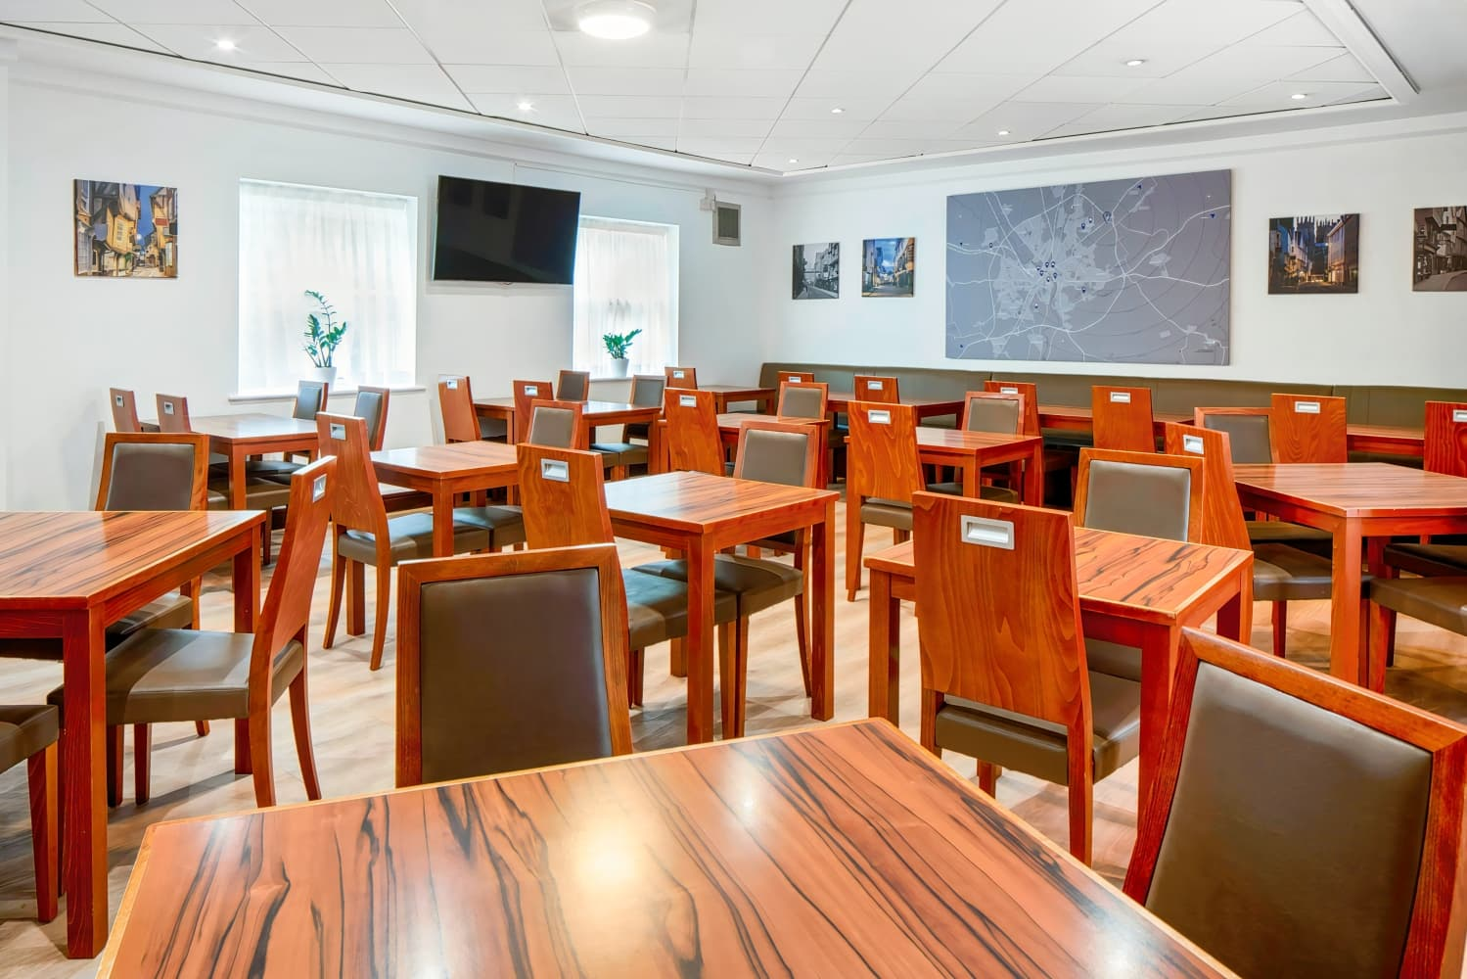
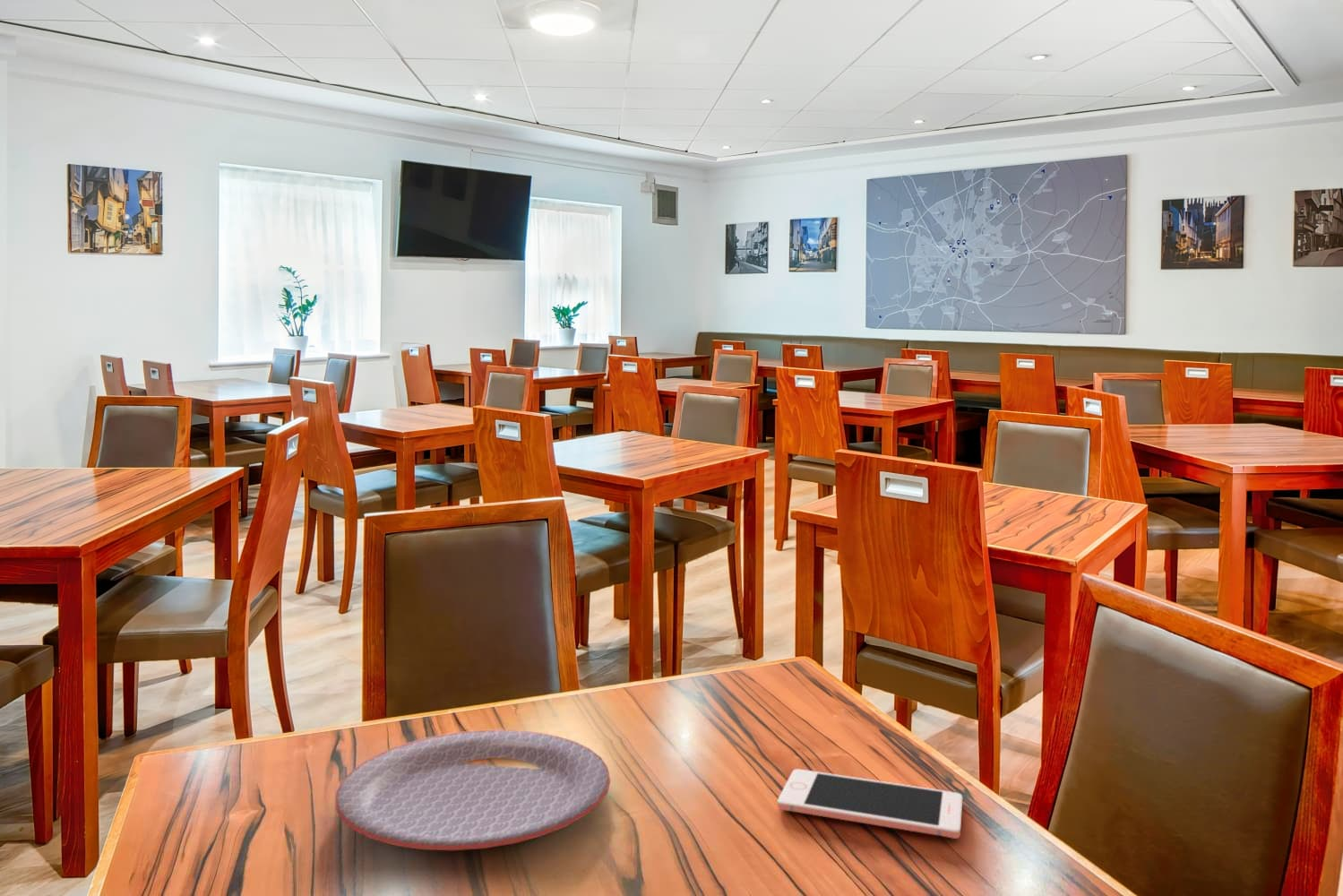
+ cell phone [777,768,963,840]
+ plate [335,728,611,851]
